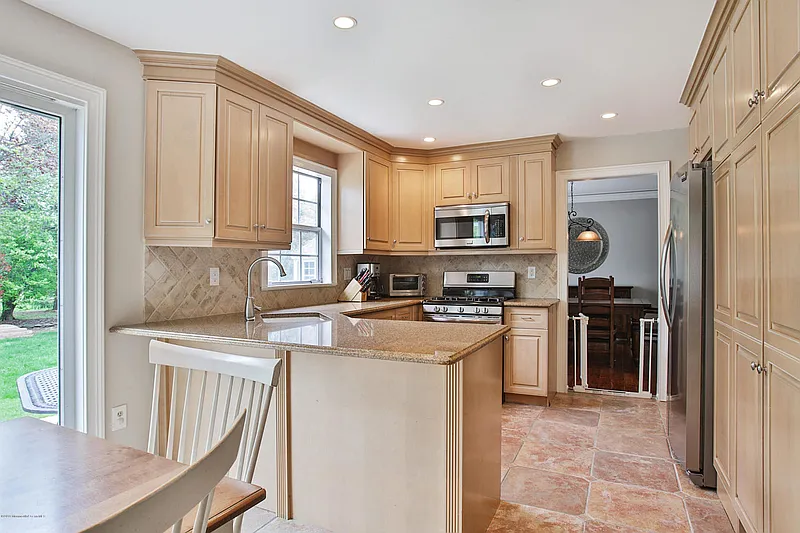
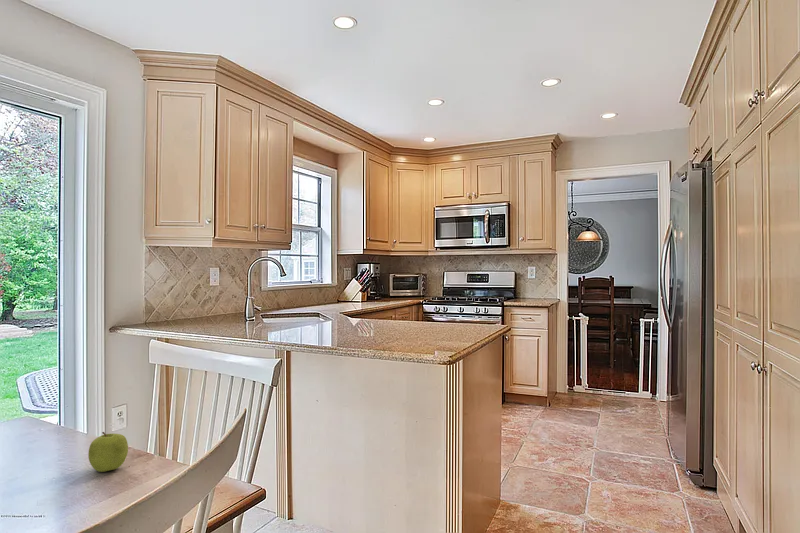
+ fruit [87,431,129,473]
